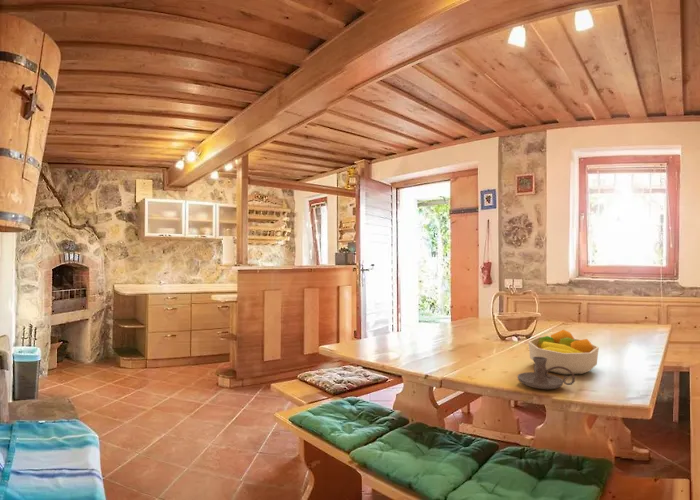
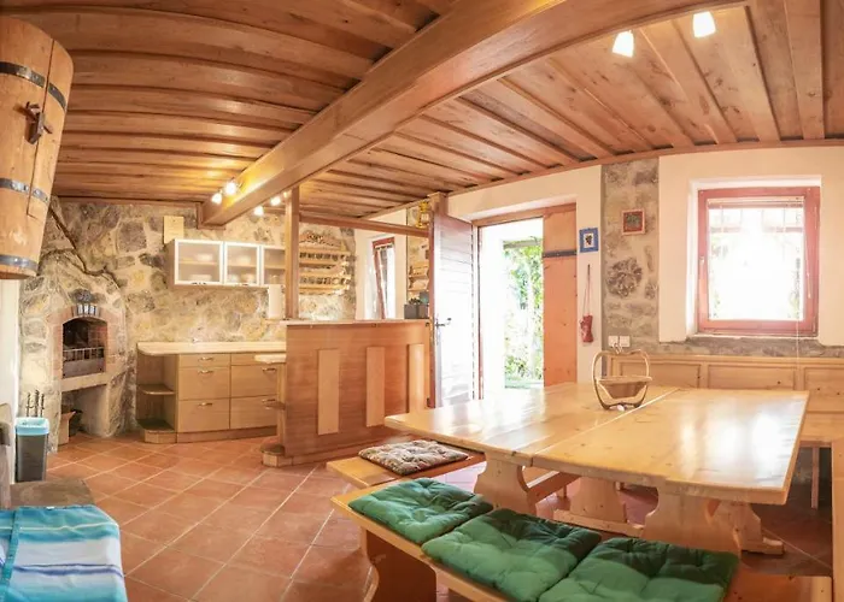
- fruit bowl [527,329,600,376]
- candle holder [516,357,576,390]
